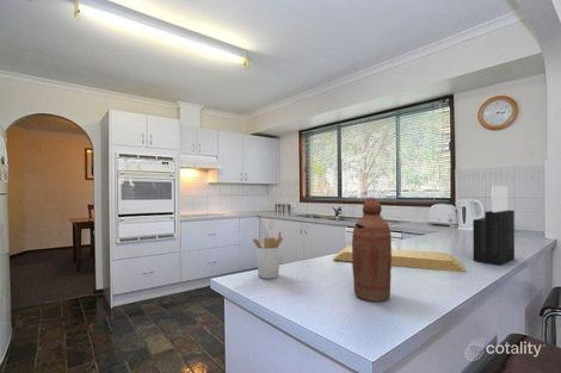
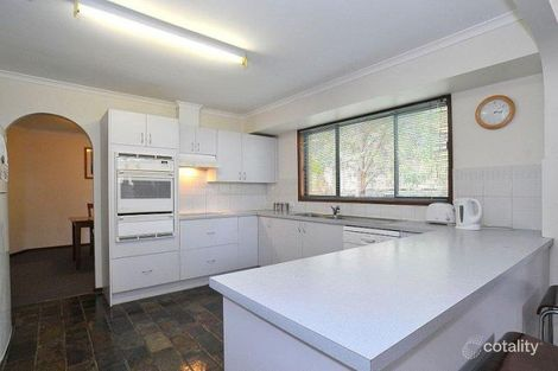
- knife block [471,185,516,267]
- cutting board [332,244,467,273]
- bottle [351,197,393,303]
- utensil holder [252,230,284,280]
